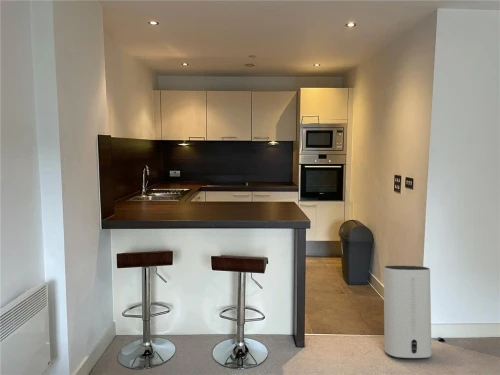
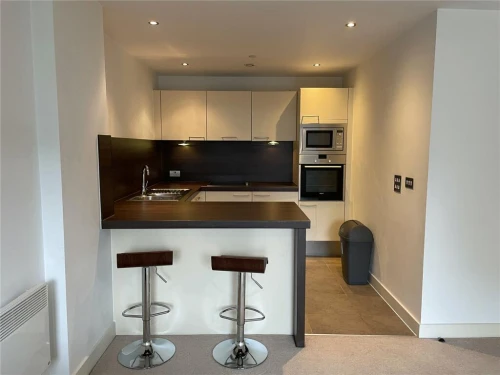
- air purifier [383,264,433,359]
